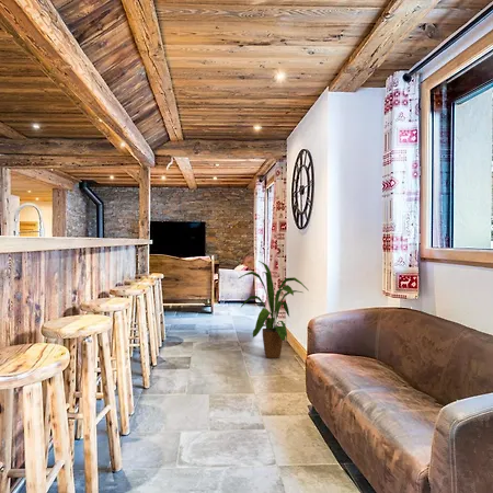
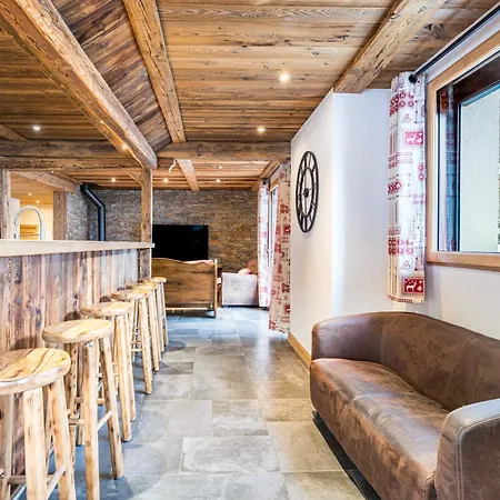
- house plant [238,260,310,359]
